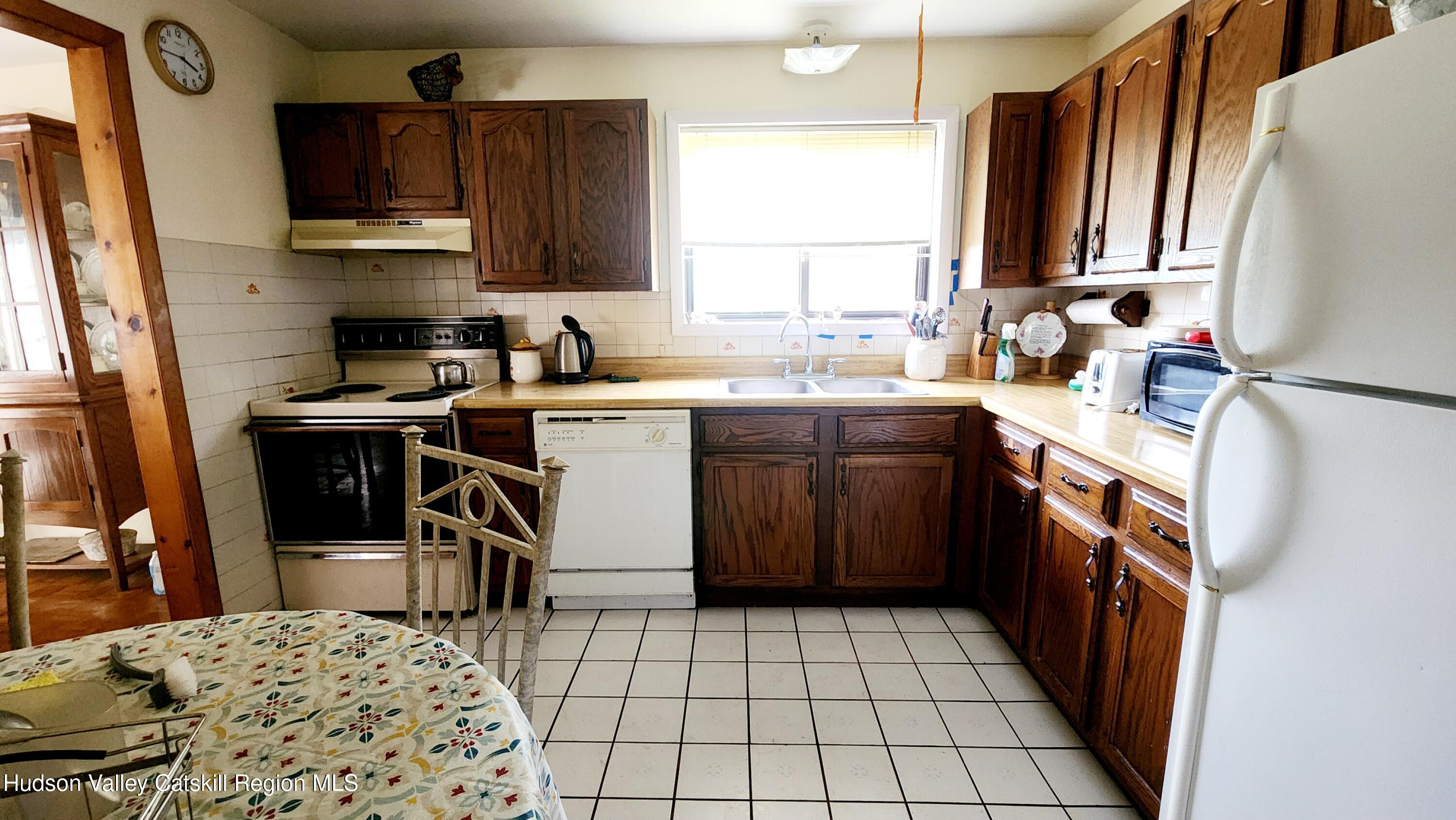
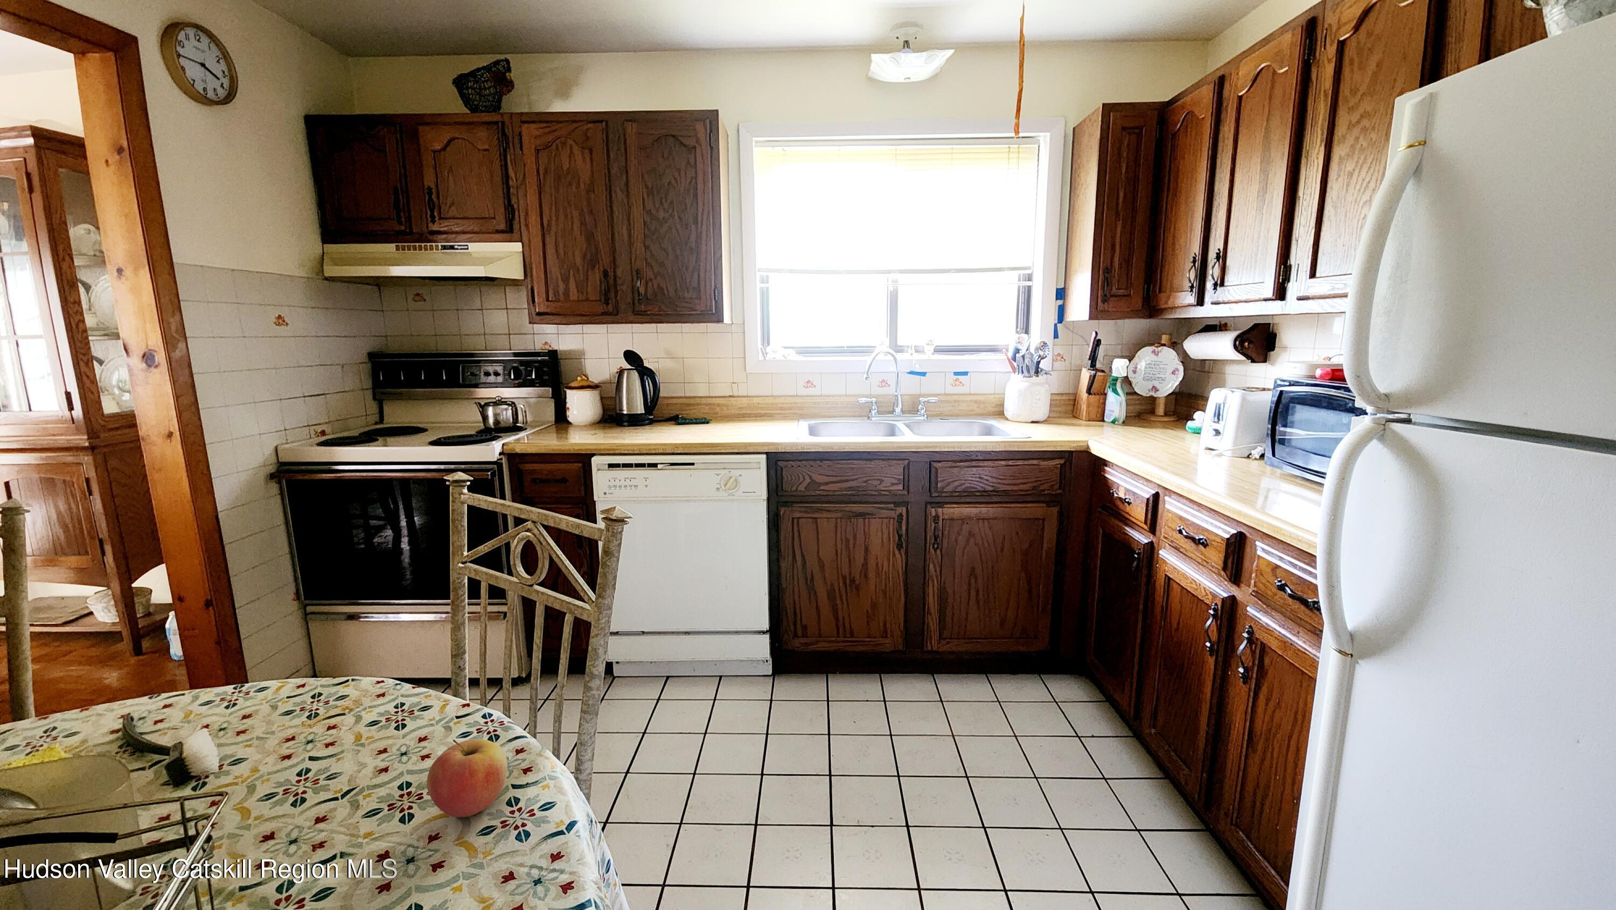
+ apple [426,739,508,818]
